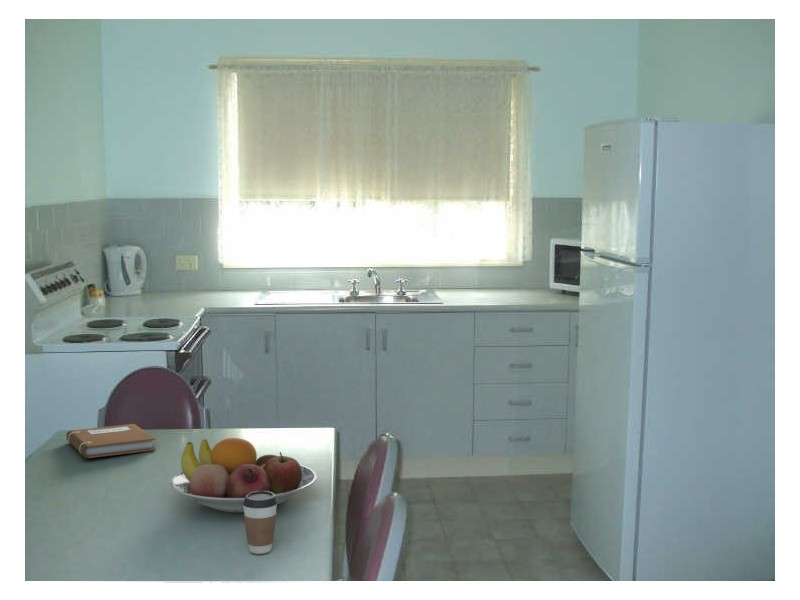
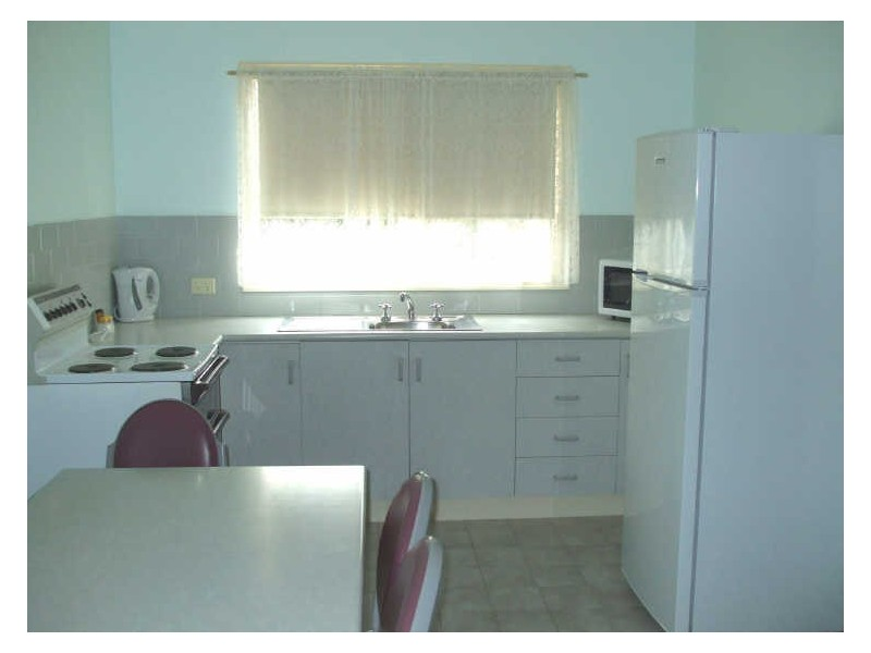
- notebook [65,423,157,459]
- coffee cup [243,491,278,555]
- fruit bowl [169,437,318,514]
